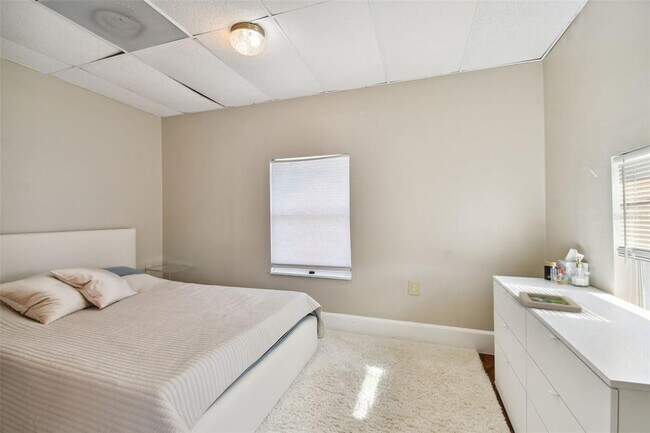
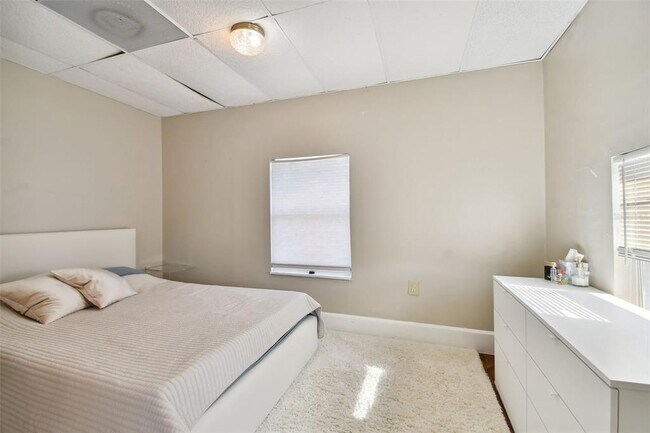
- picture frame [518,291,583,314]
